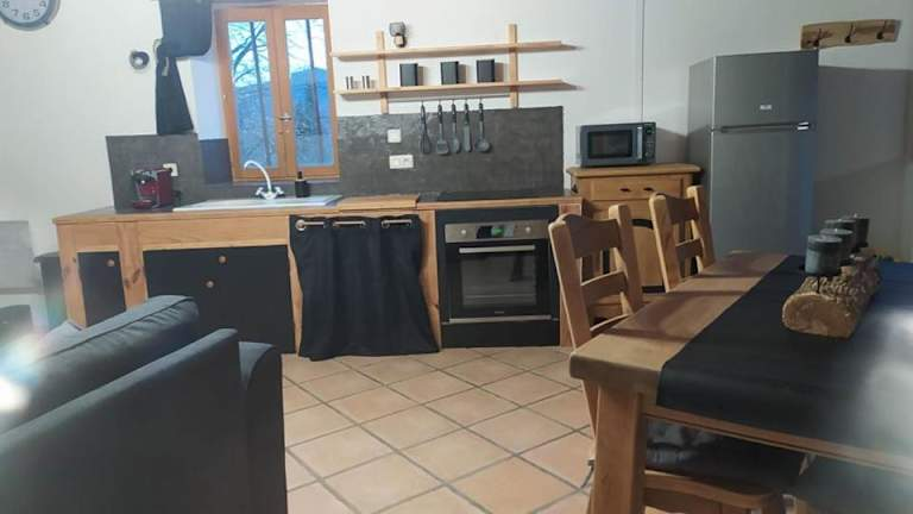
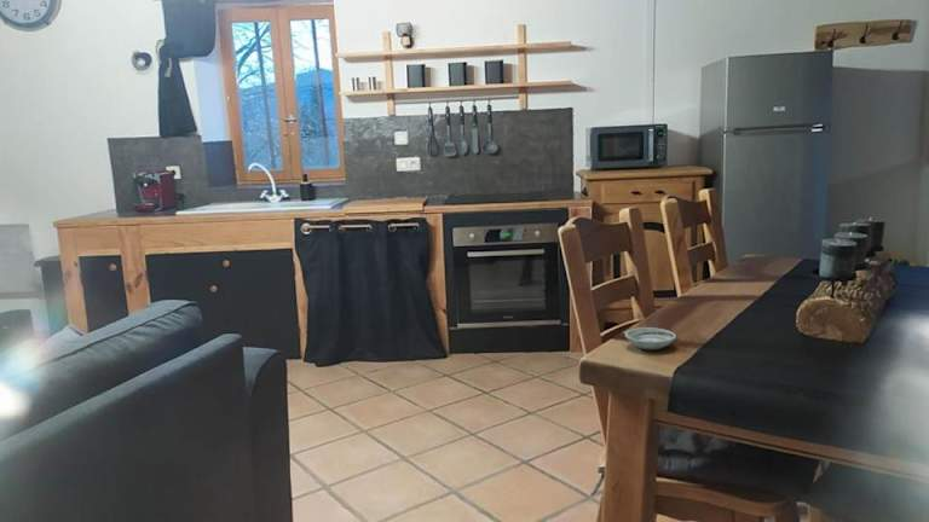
+ saucer [624,326,677,350]
